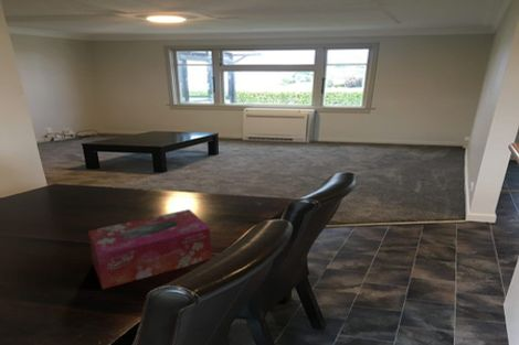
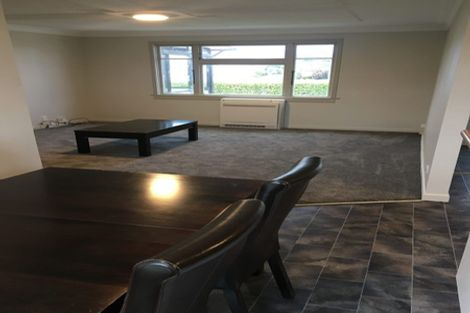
- tissue box [87,208,212,290]
